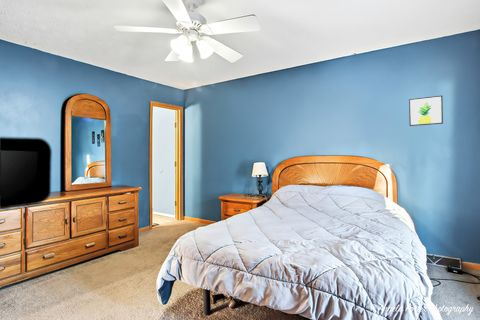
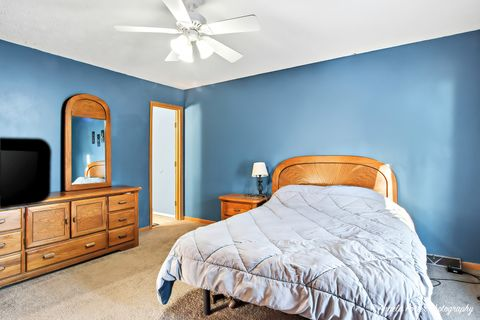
- wall art [408,95,444,127]
